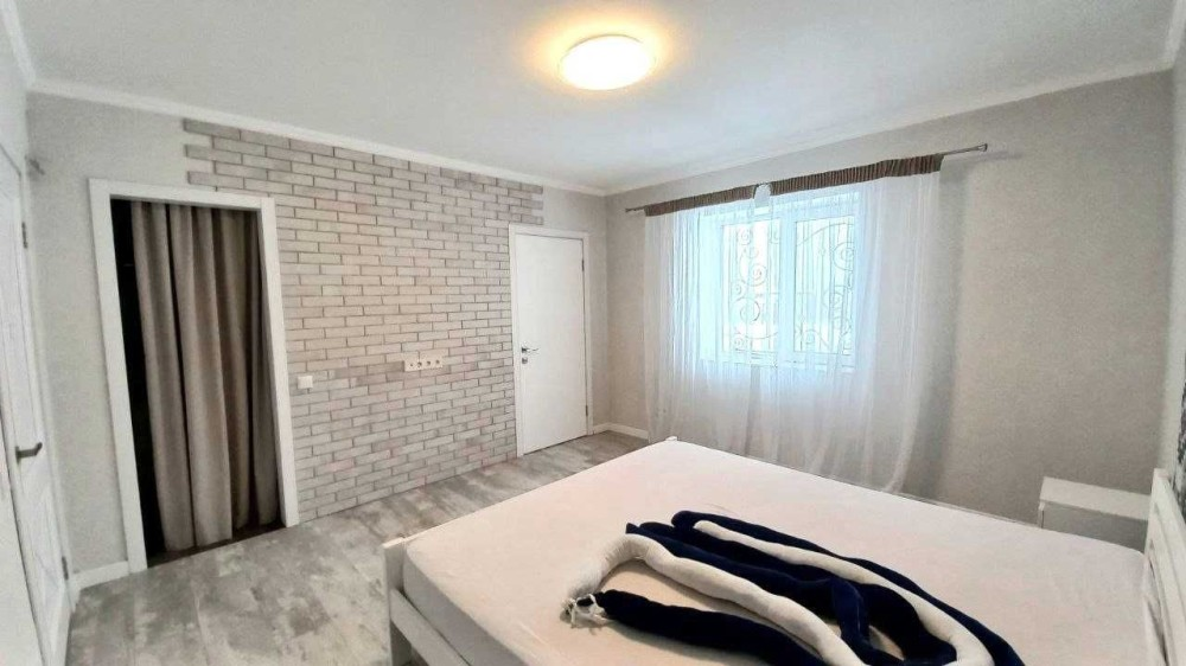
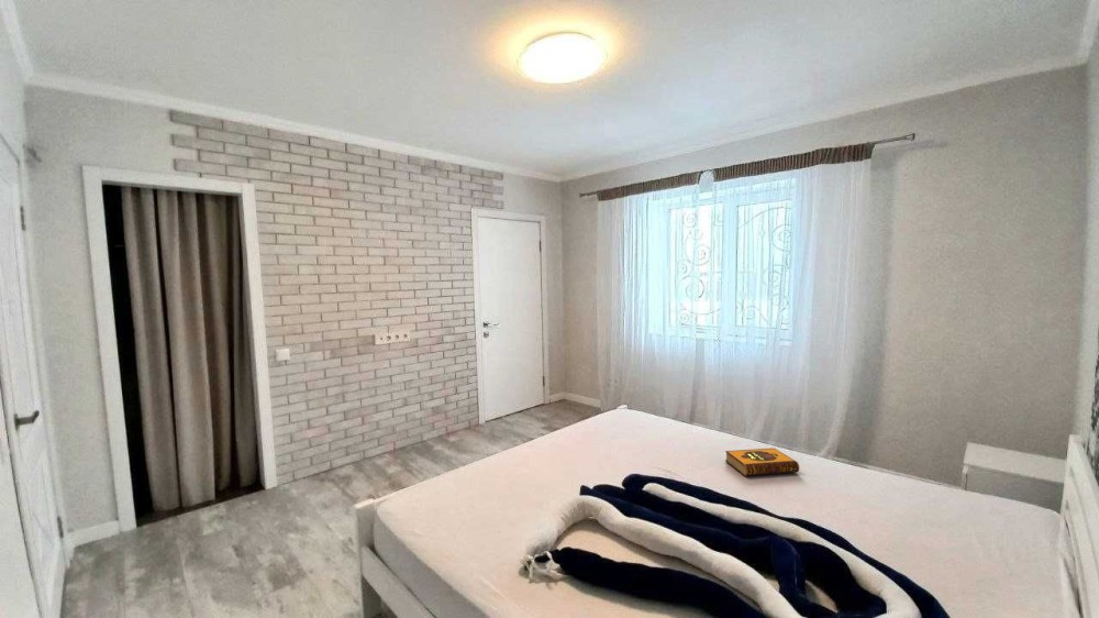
+ hardback book [724,446,800,477]
